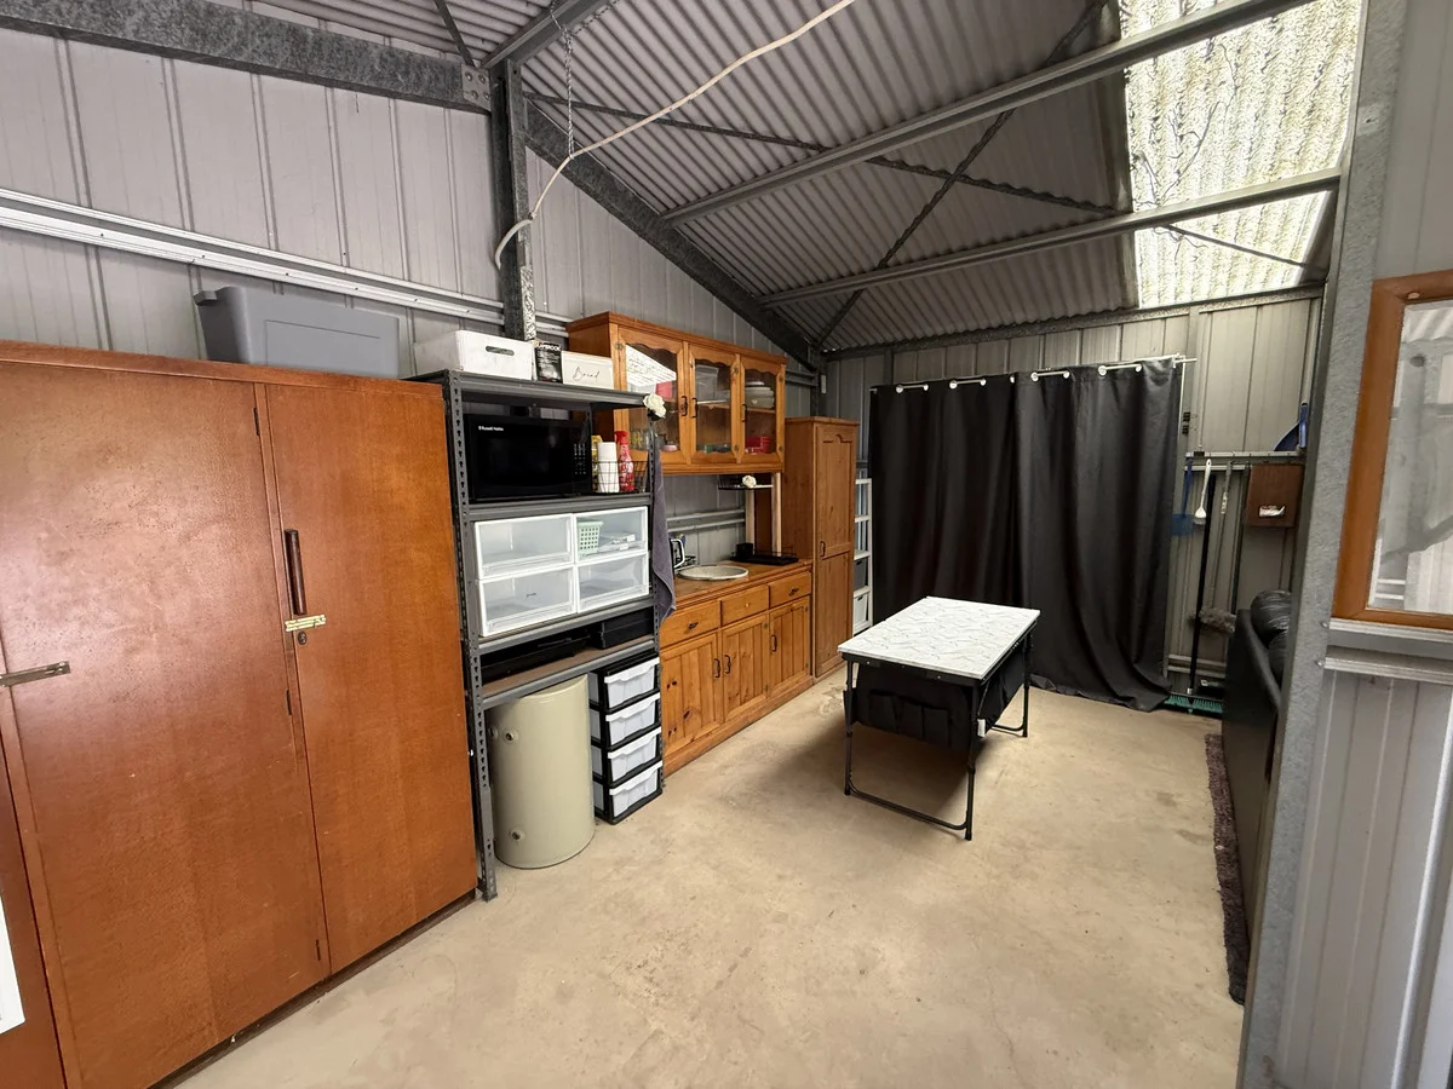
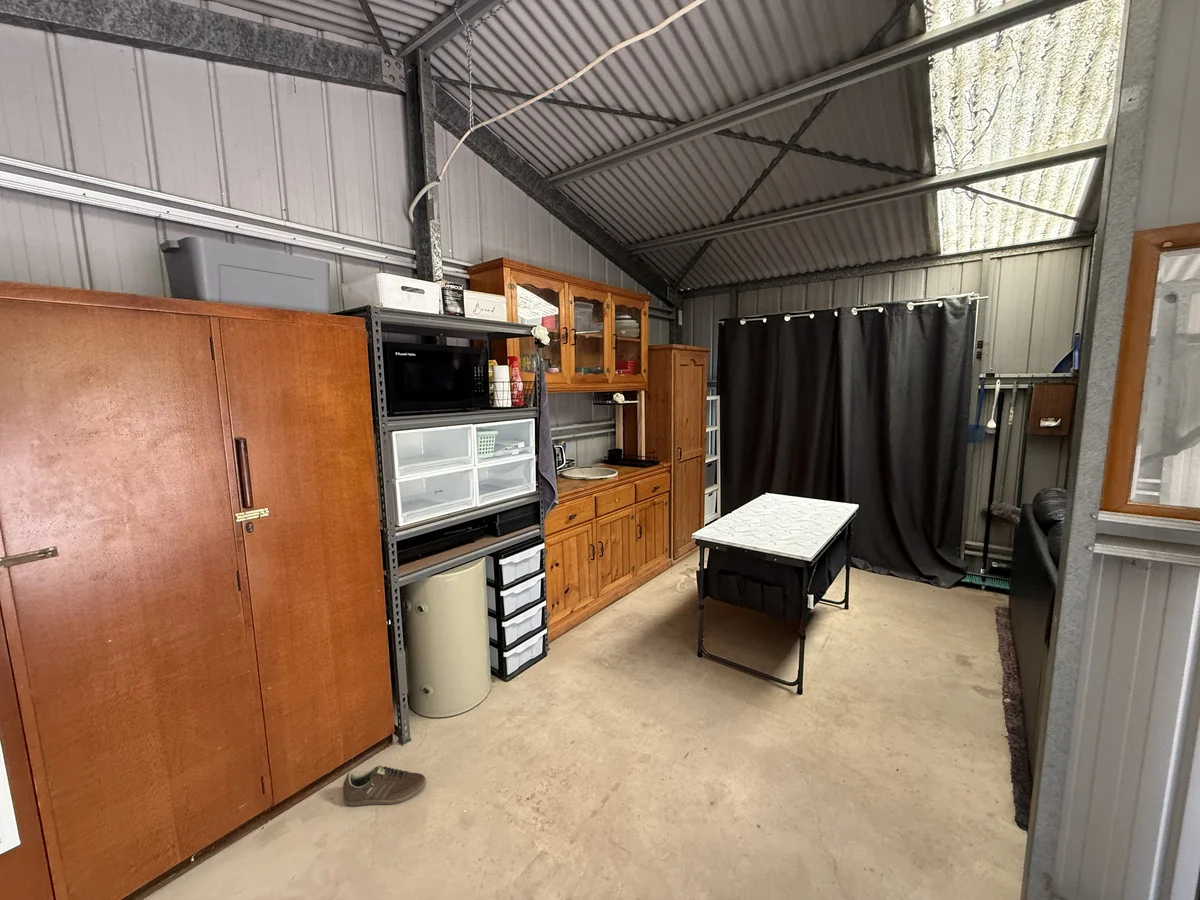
+ sneaker [342,765,427,807]
